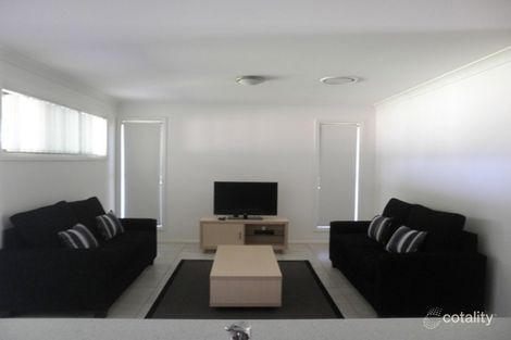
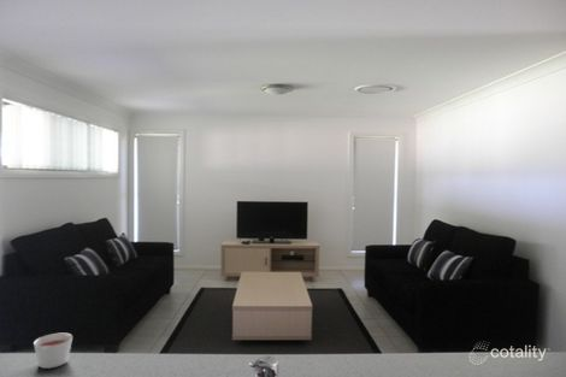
+ candle [33,332,73,370]
